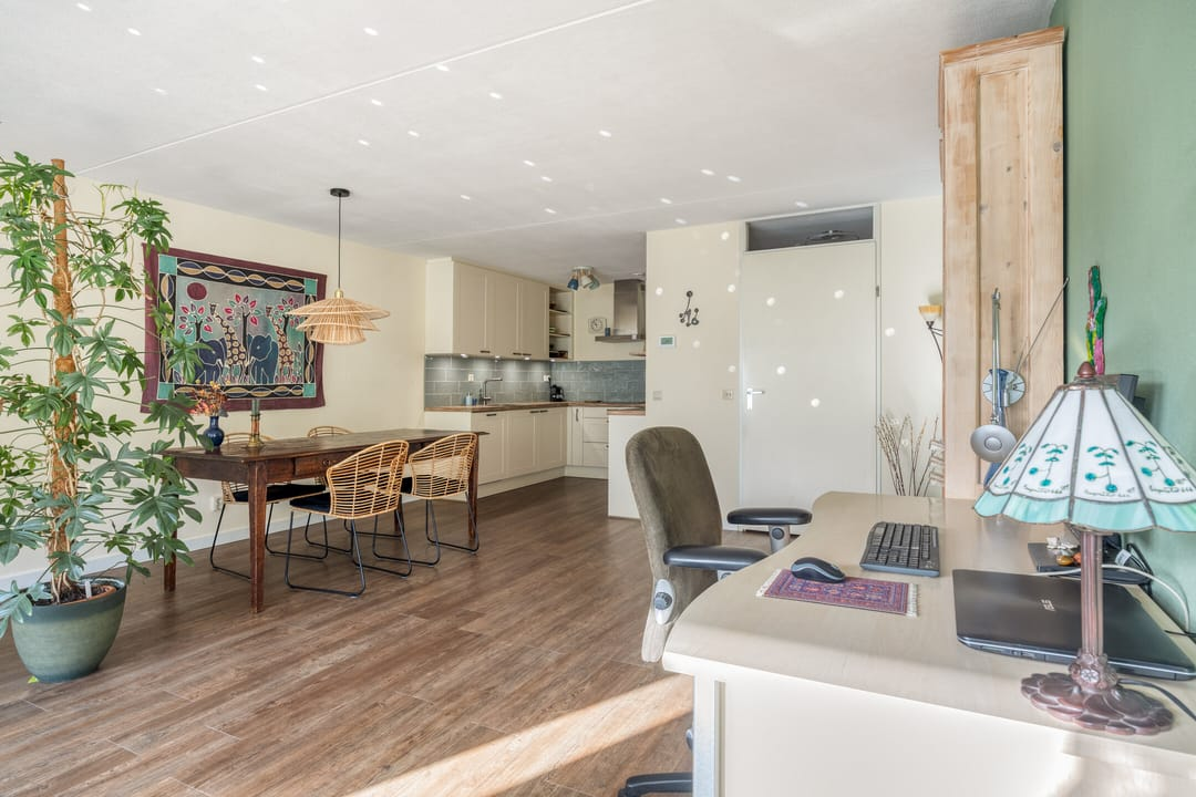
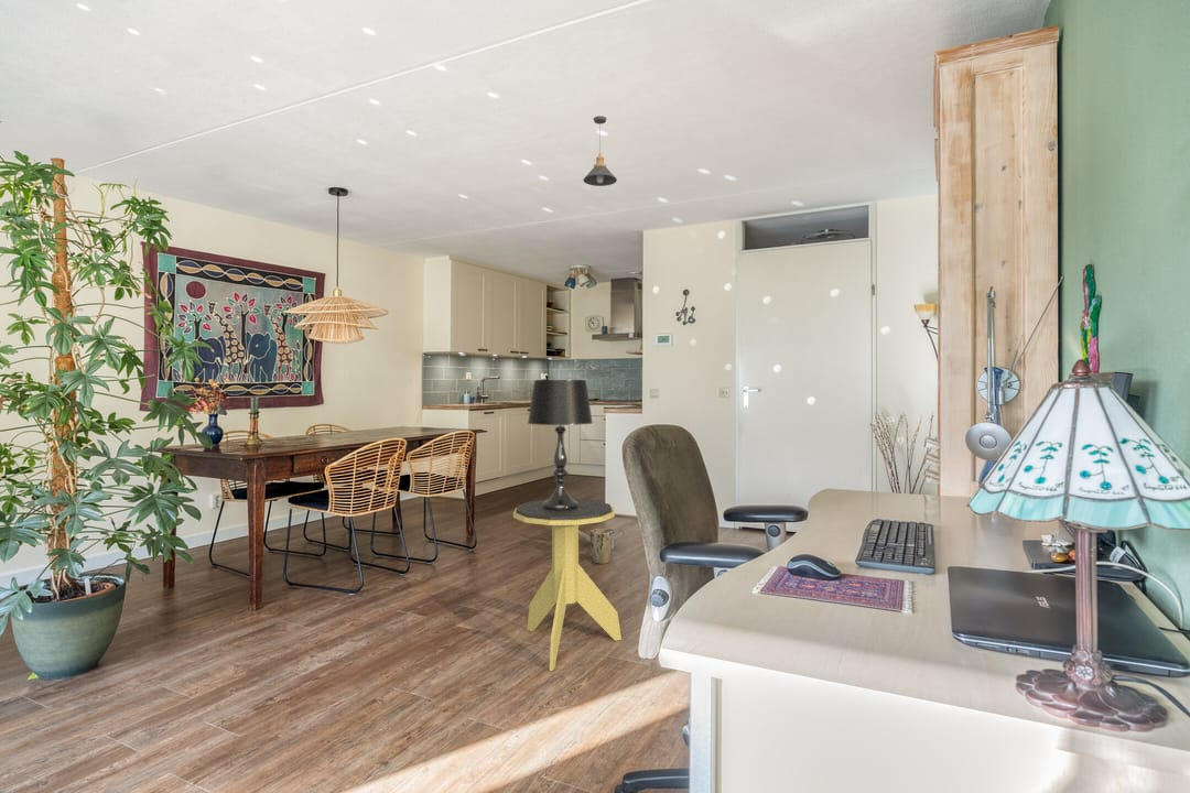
+ watering can [578,528,625,552]
+ pendant light [582,115,618,187]
+ plant pot [589,528,613,565]
+ side table [512,498,623,672]
+ table lamp [527,379,594,510]
